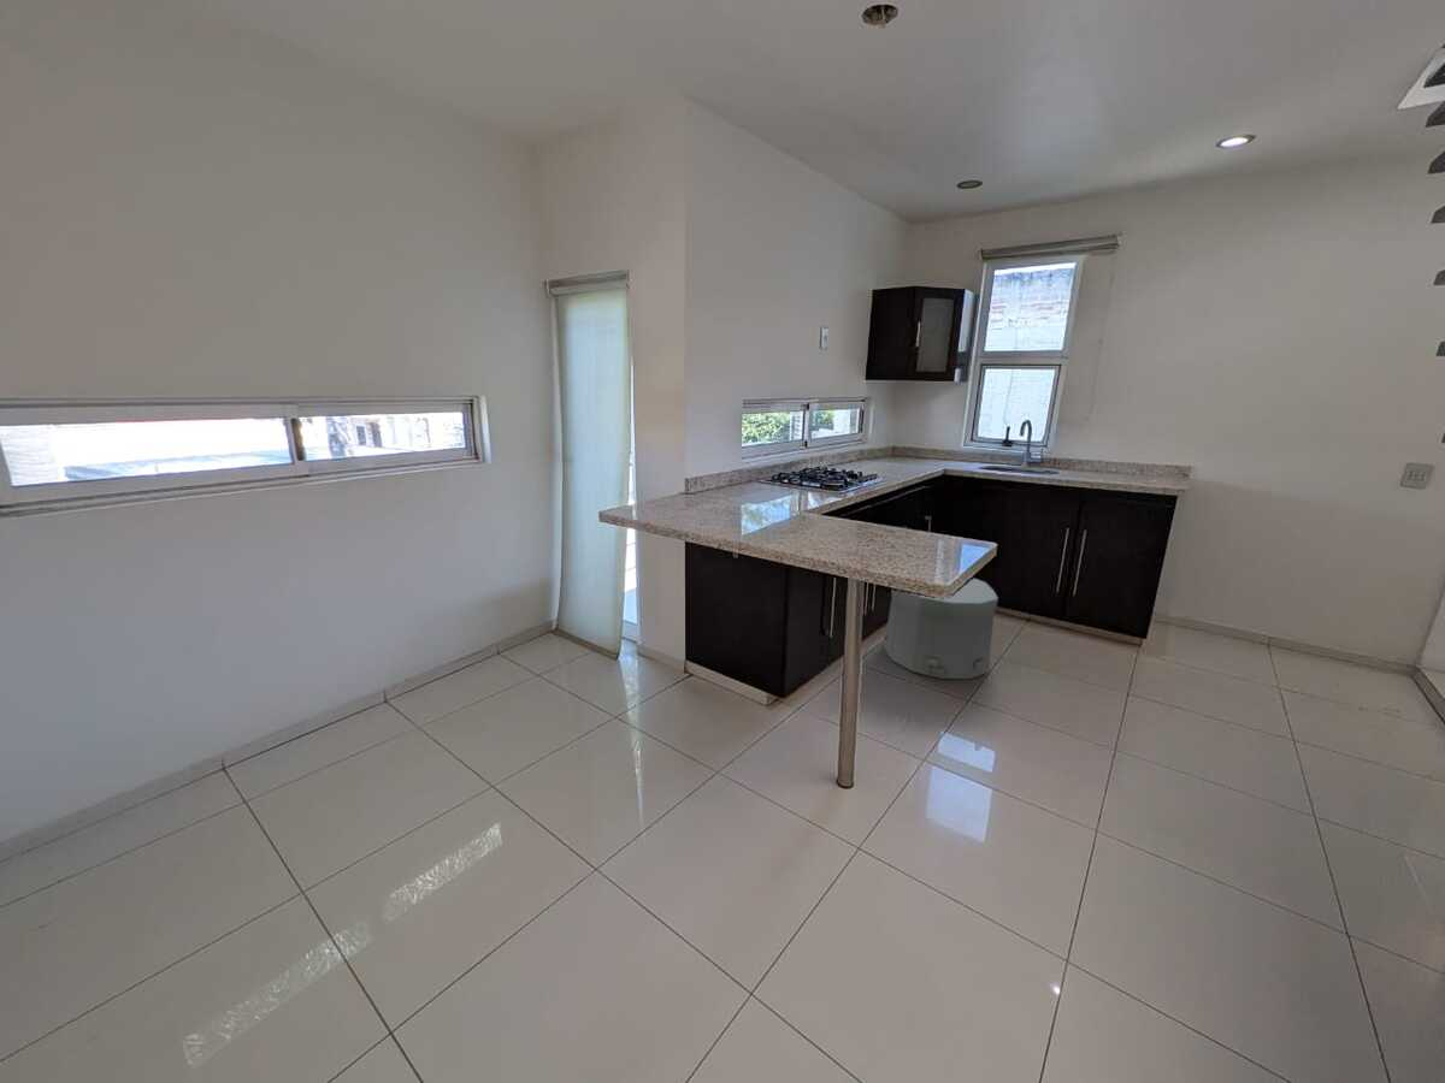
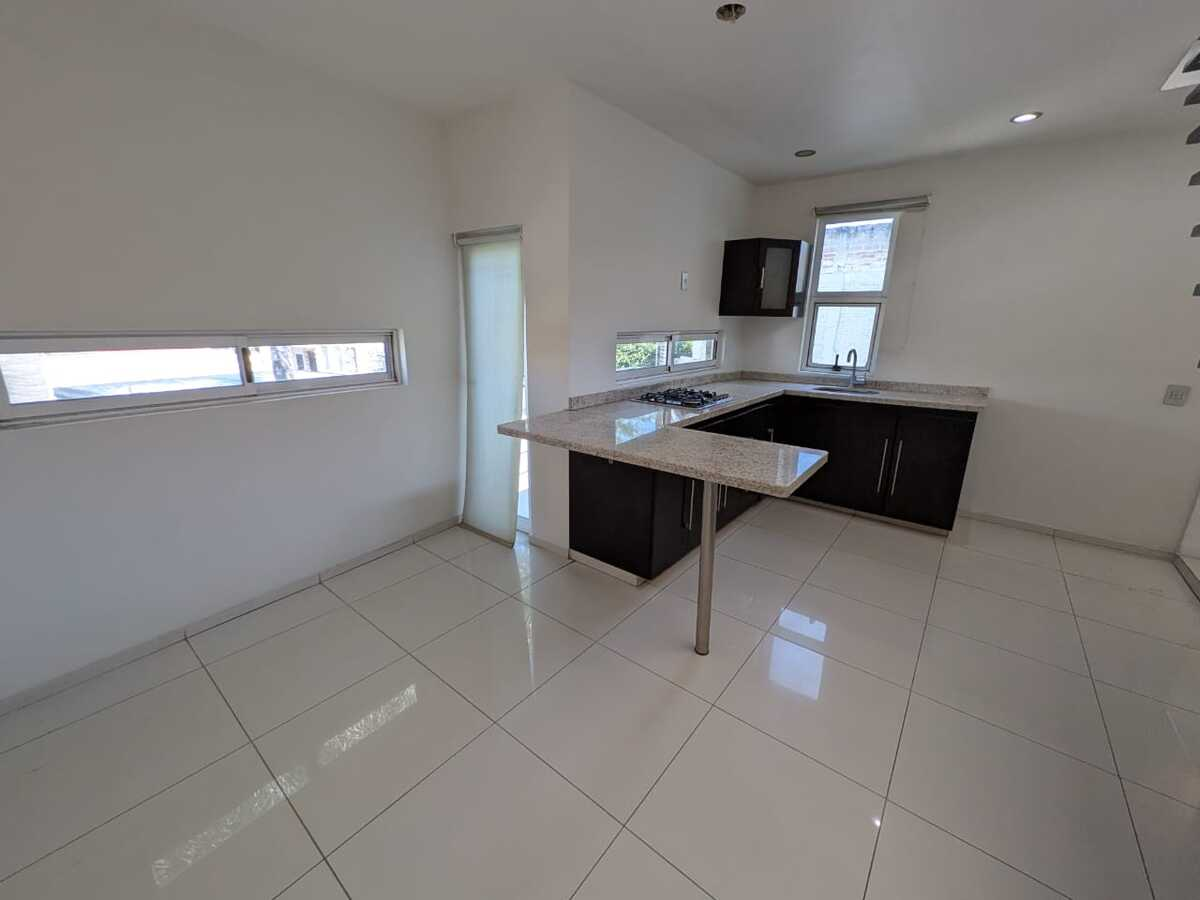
- trash can [883,578,999,680]
